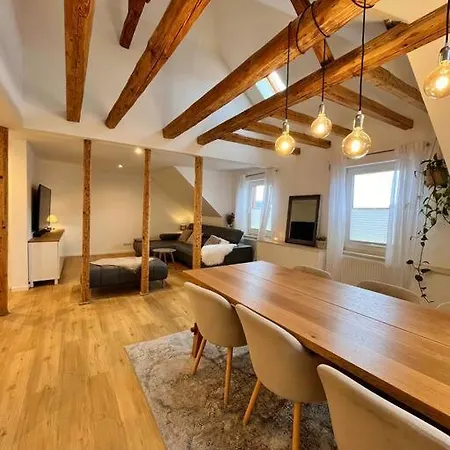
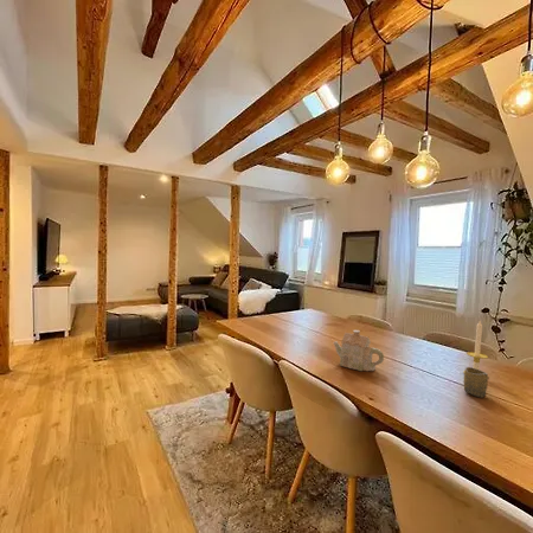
+ cup [463,366,489,399]
+ teapot [332,329,385,372]
+ candle [462,320,489,374]
